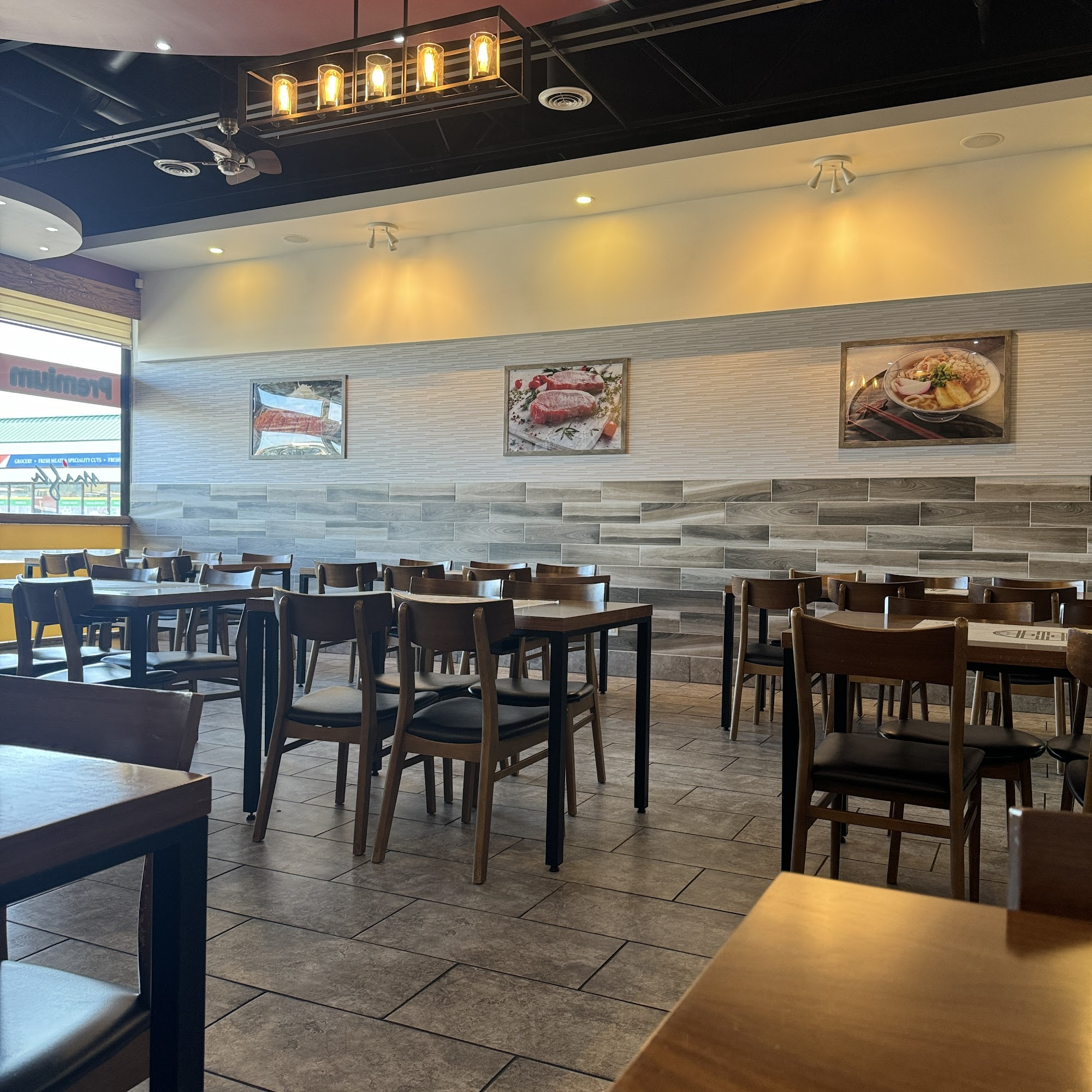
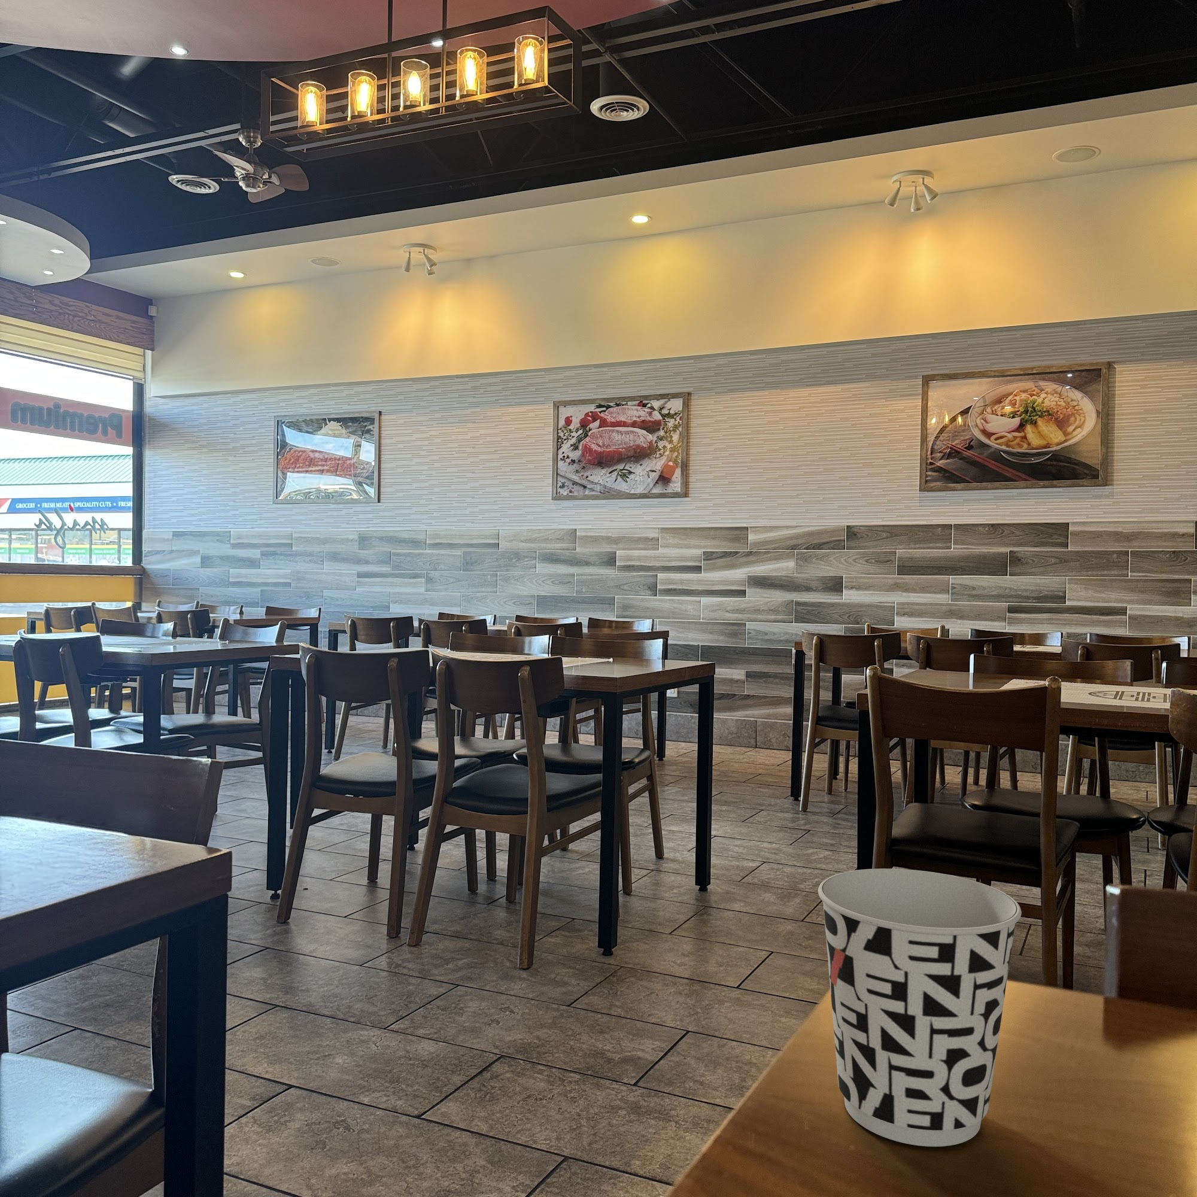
+ cup [818,868,1023,1148]
